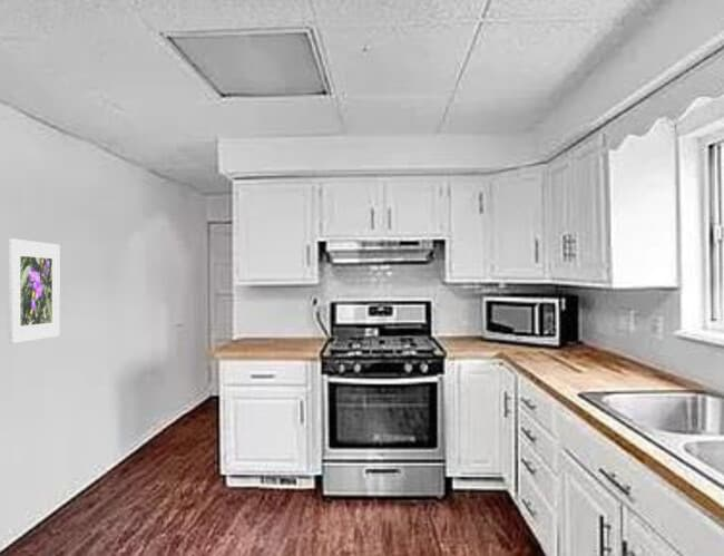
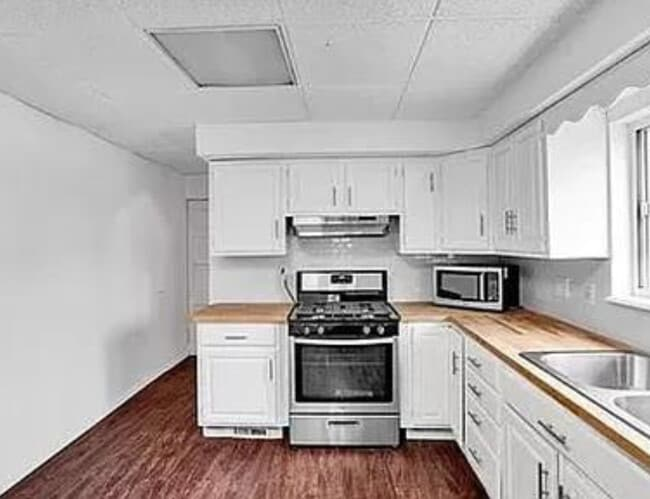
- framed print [8,237,61,344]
